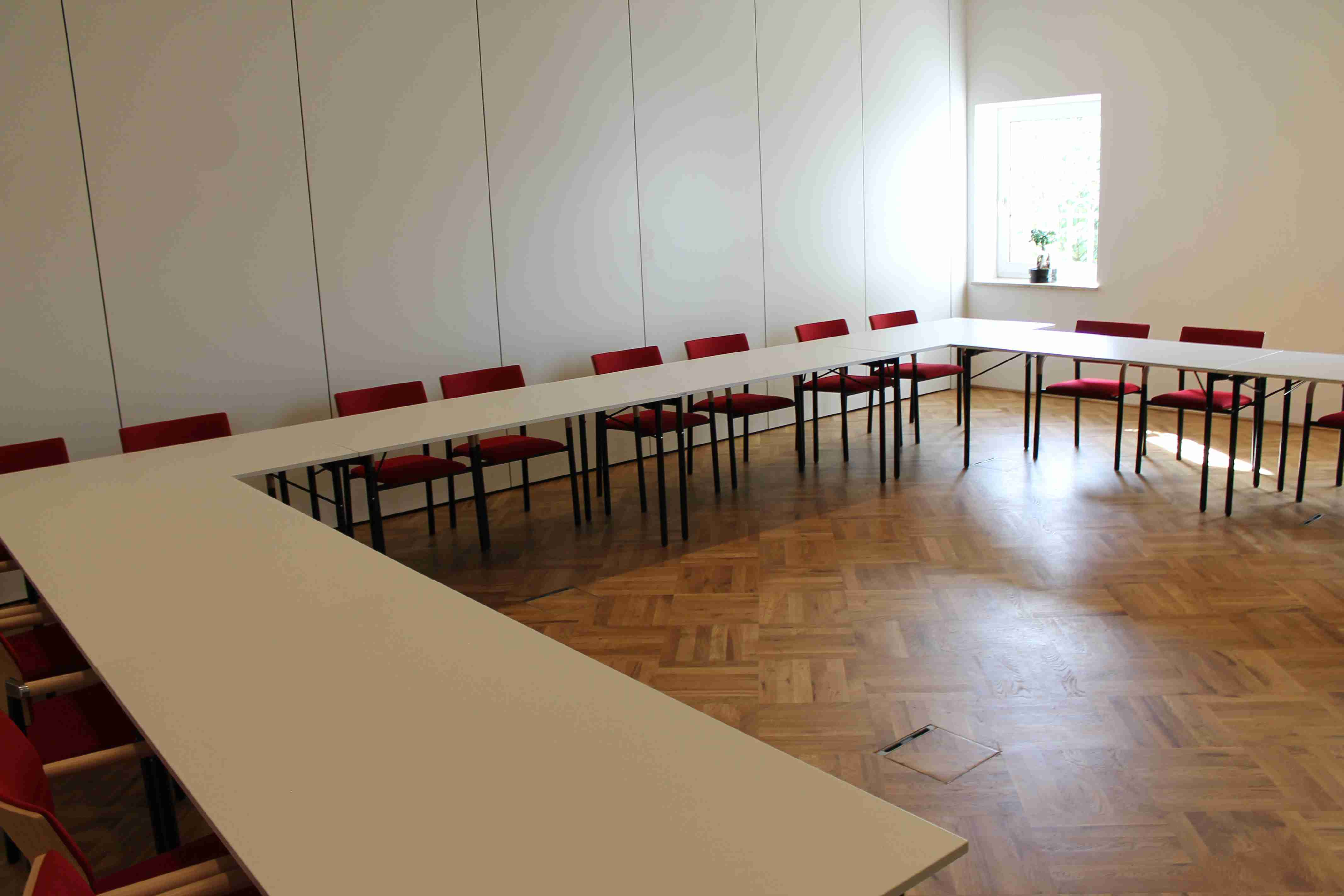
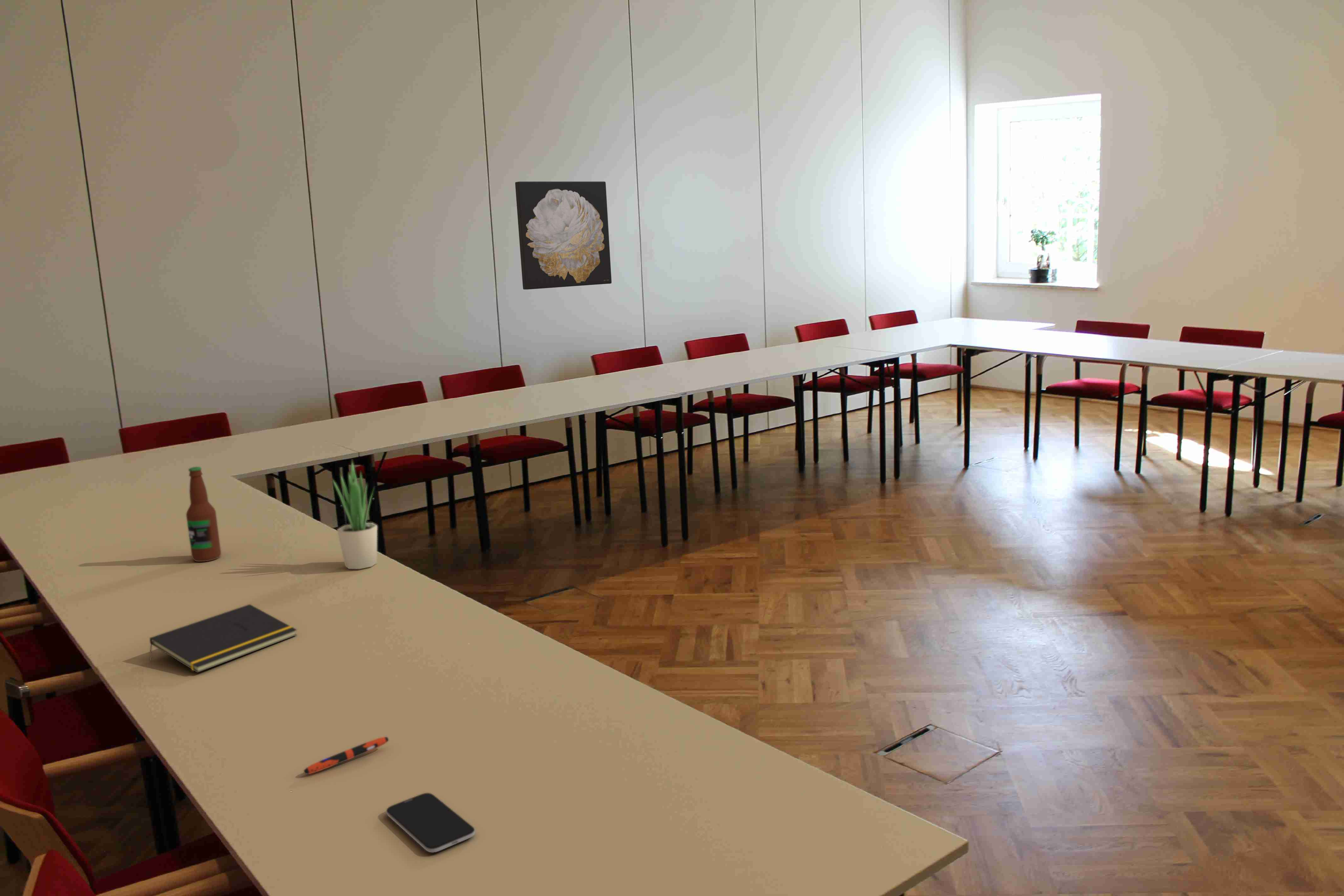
+ bottle [186,467,221,562]
+ notepad [149,604,297,673]
+ wall art [515,181,612,290]
+ potted plant [331,459,378,570]
+ pen [304,737,389,774]
+ smartphone [386,793,475,853]
